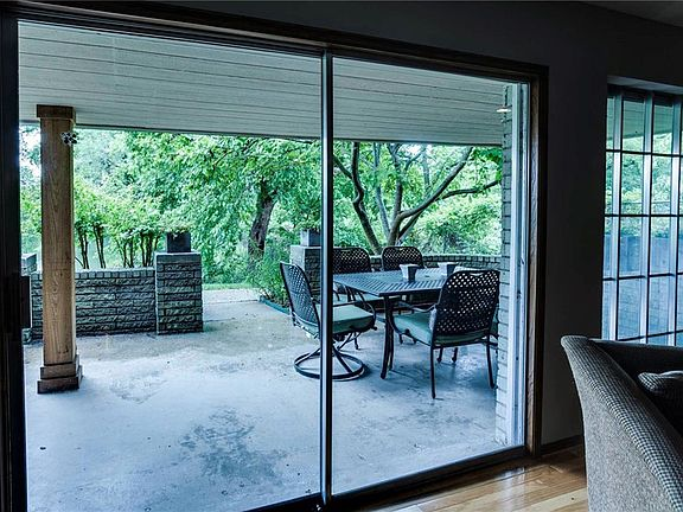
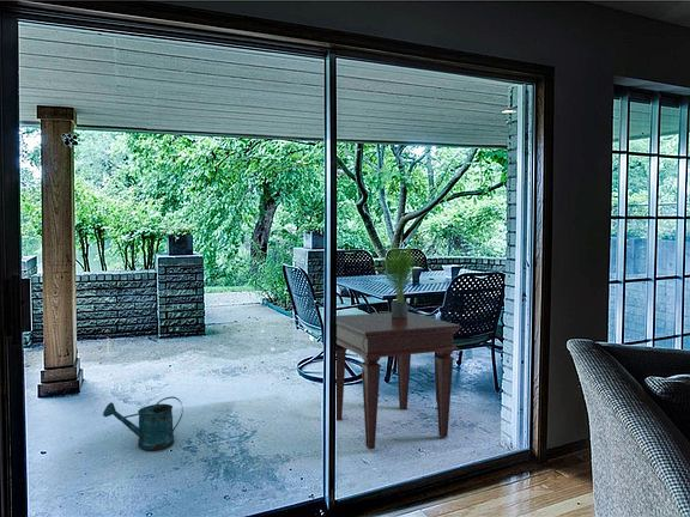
+ side table [335,310,462,450]
+ watering can [102,395,184,451]
+ potted plant [367,237,424,318]
